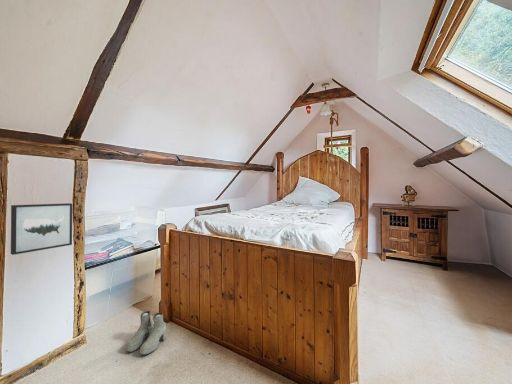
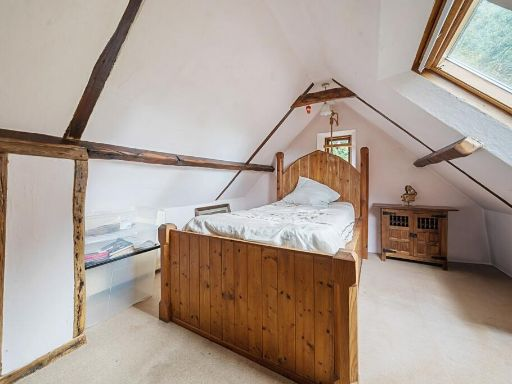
- boots [125,310,167,356]
- wall art [10,202,73,256]
